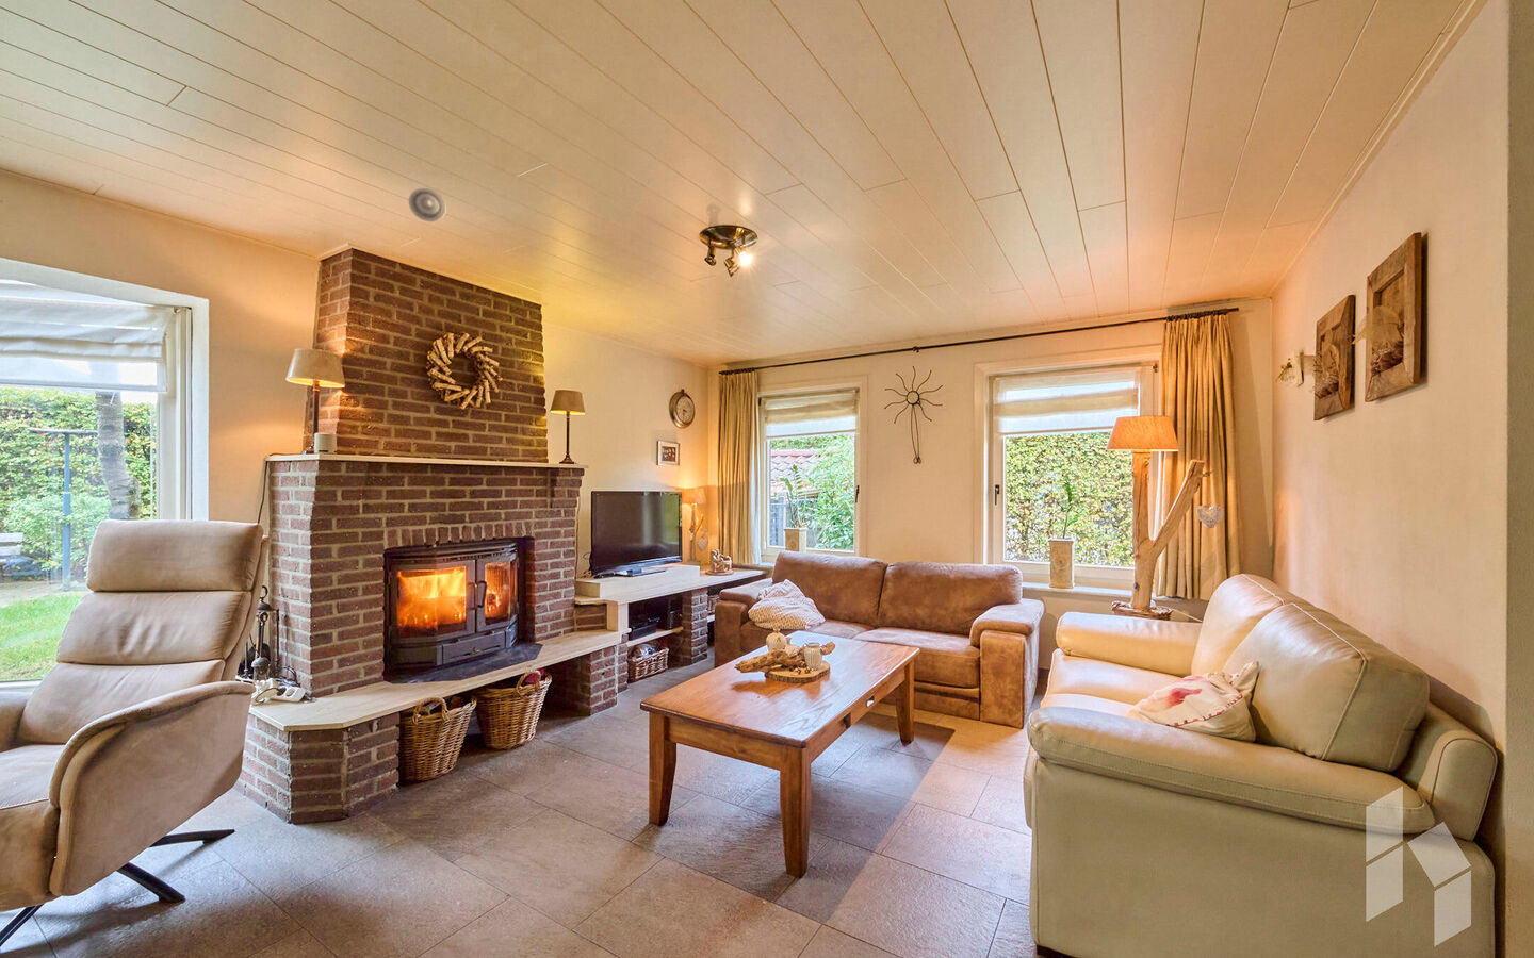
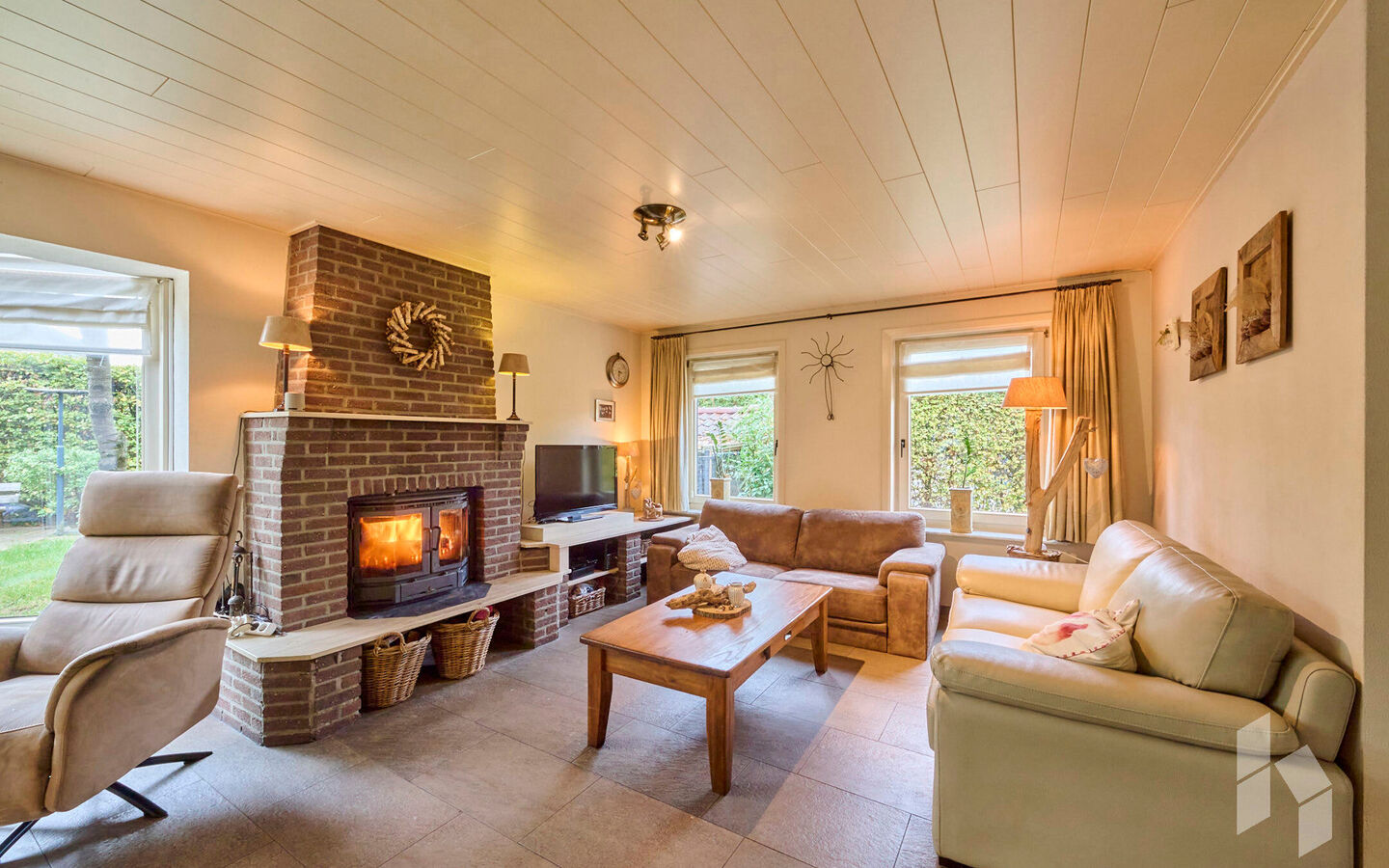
- smoke detector [408,188,447,223]
